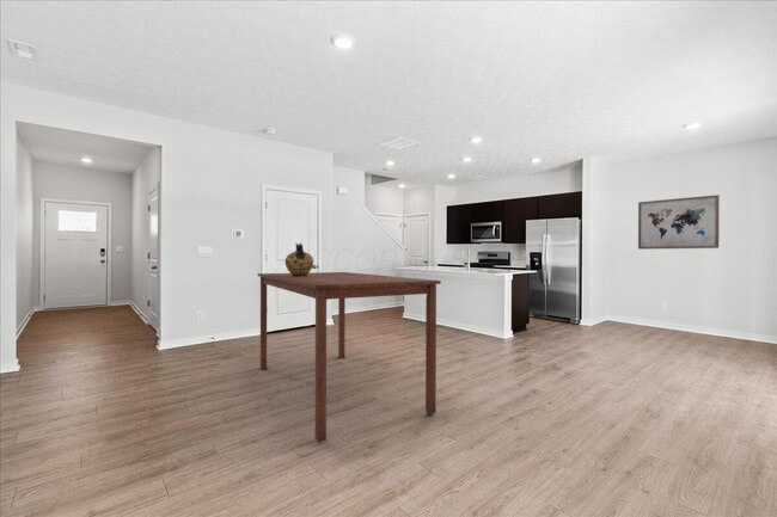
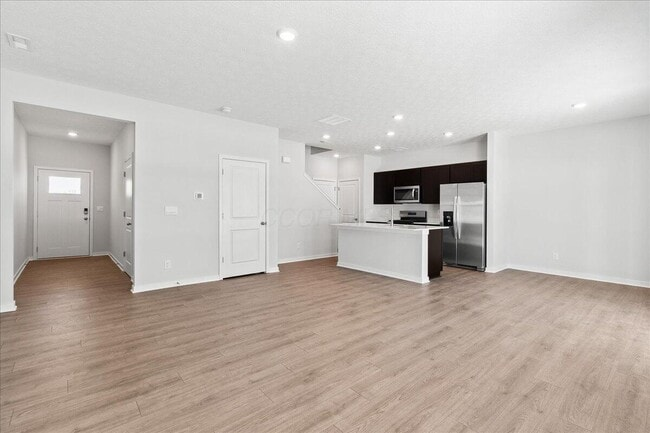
- dining table [256,271,442,443]
- ceramic jug [285,241,314,277]
- wall art [637,193,721,251]
